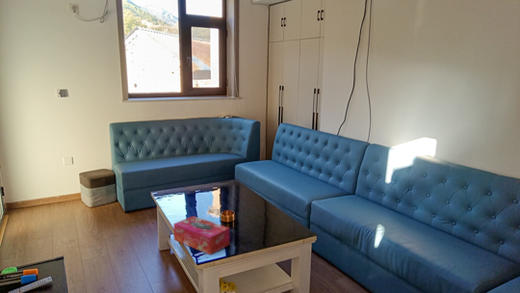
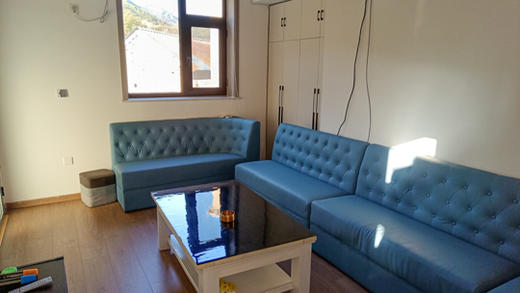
- tissue box [173,215,231,256]
